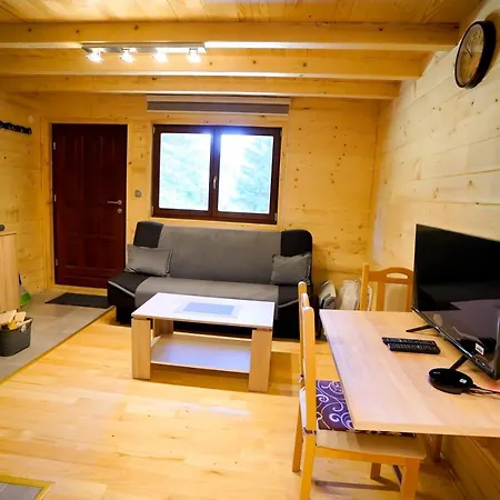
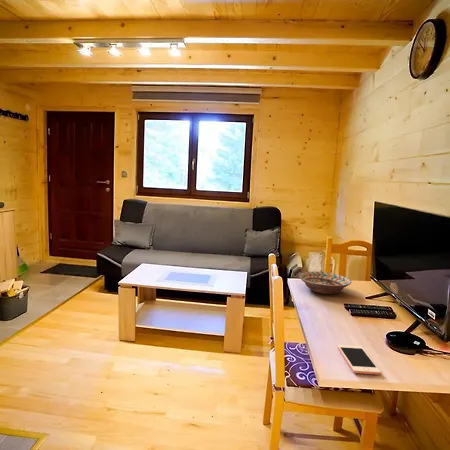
+ cell phone [337,344,382,376]
+ decorative bowl [298,271,352,295]
